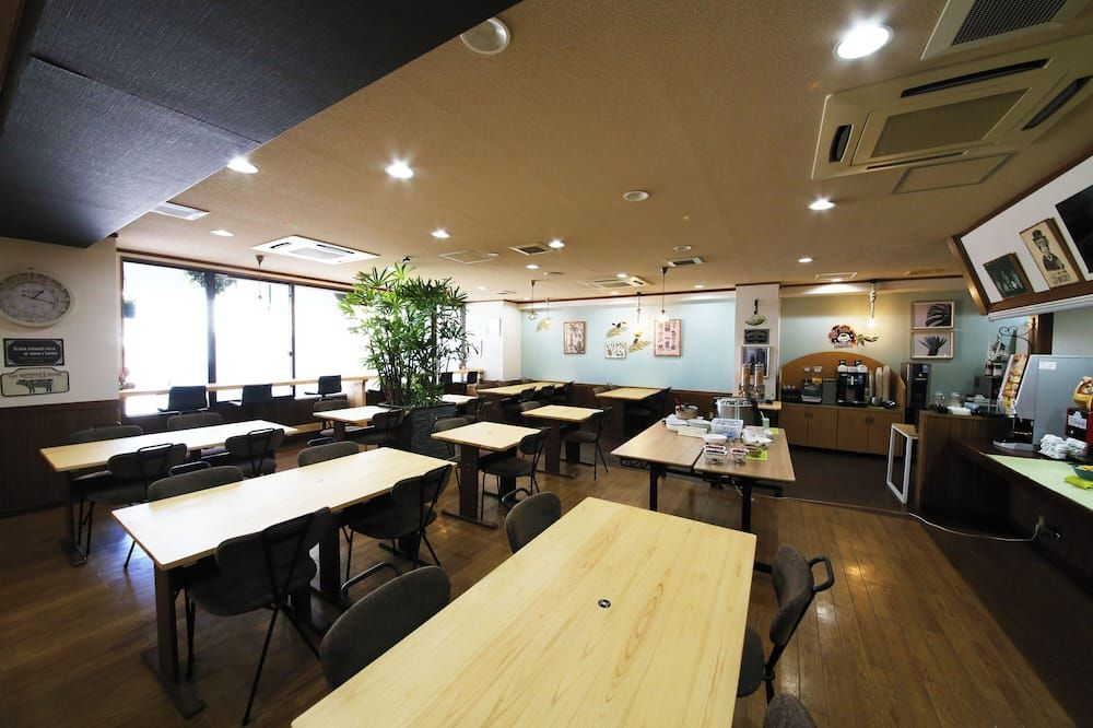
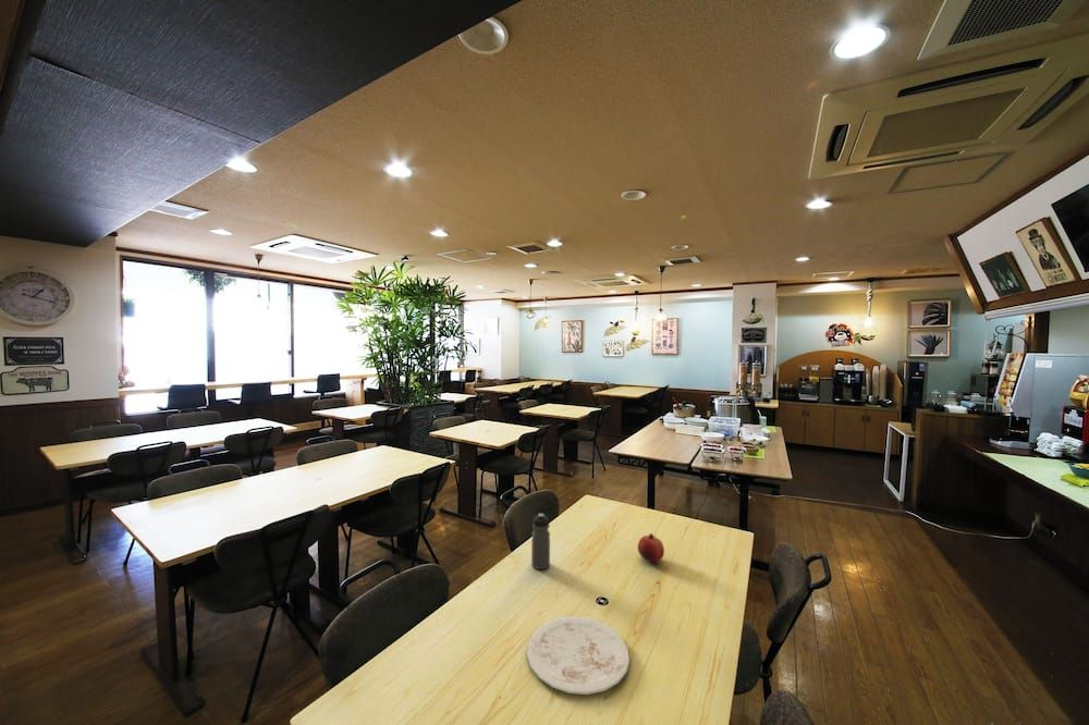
+ fruit [637,532,665,563]
+ water bottle [530,513,551,570]
+ plate [526,615,631,696]
